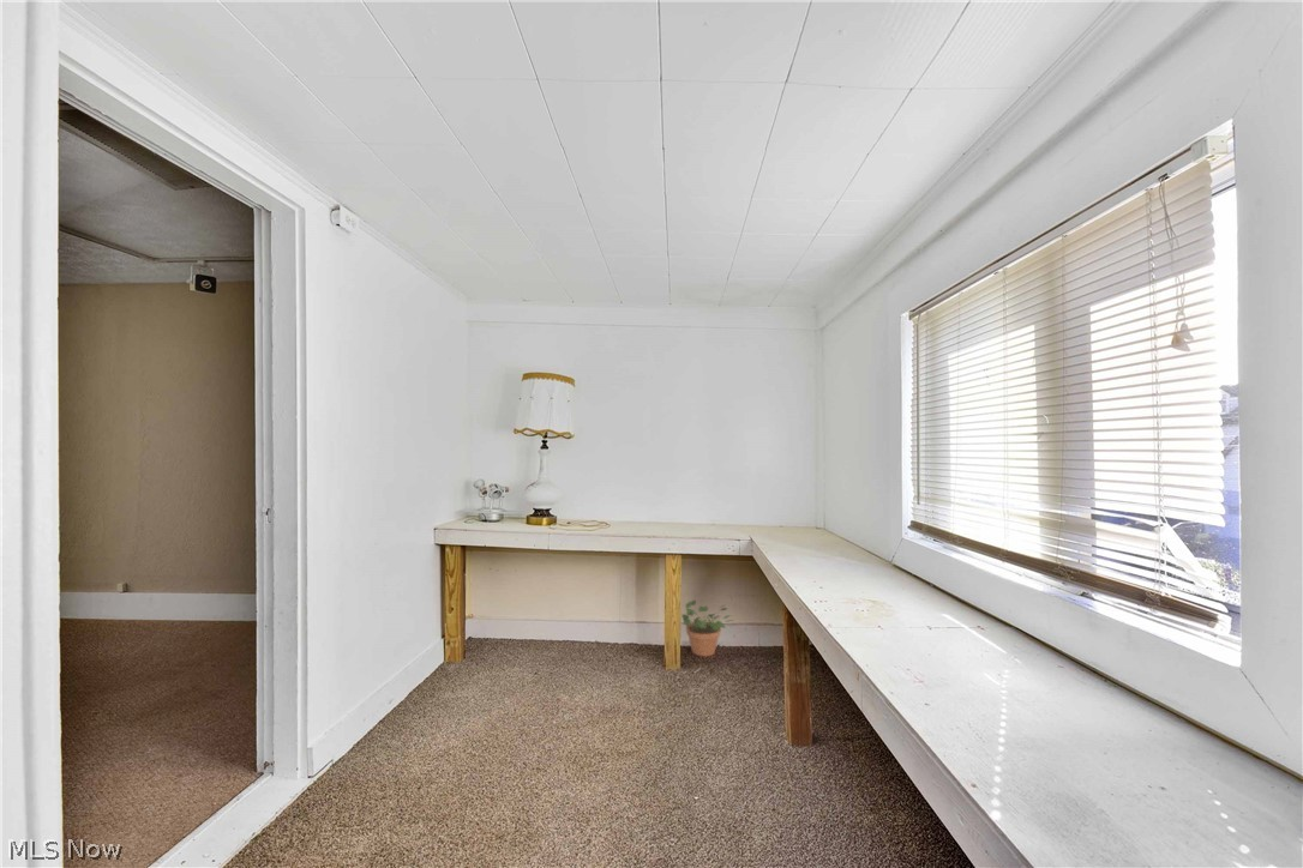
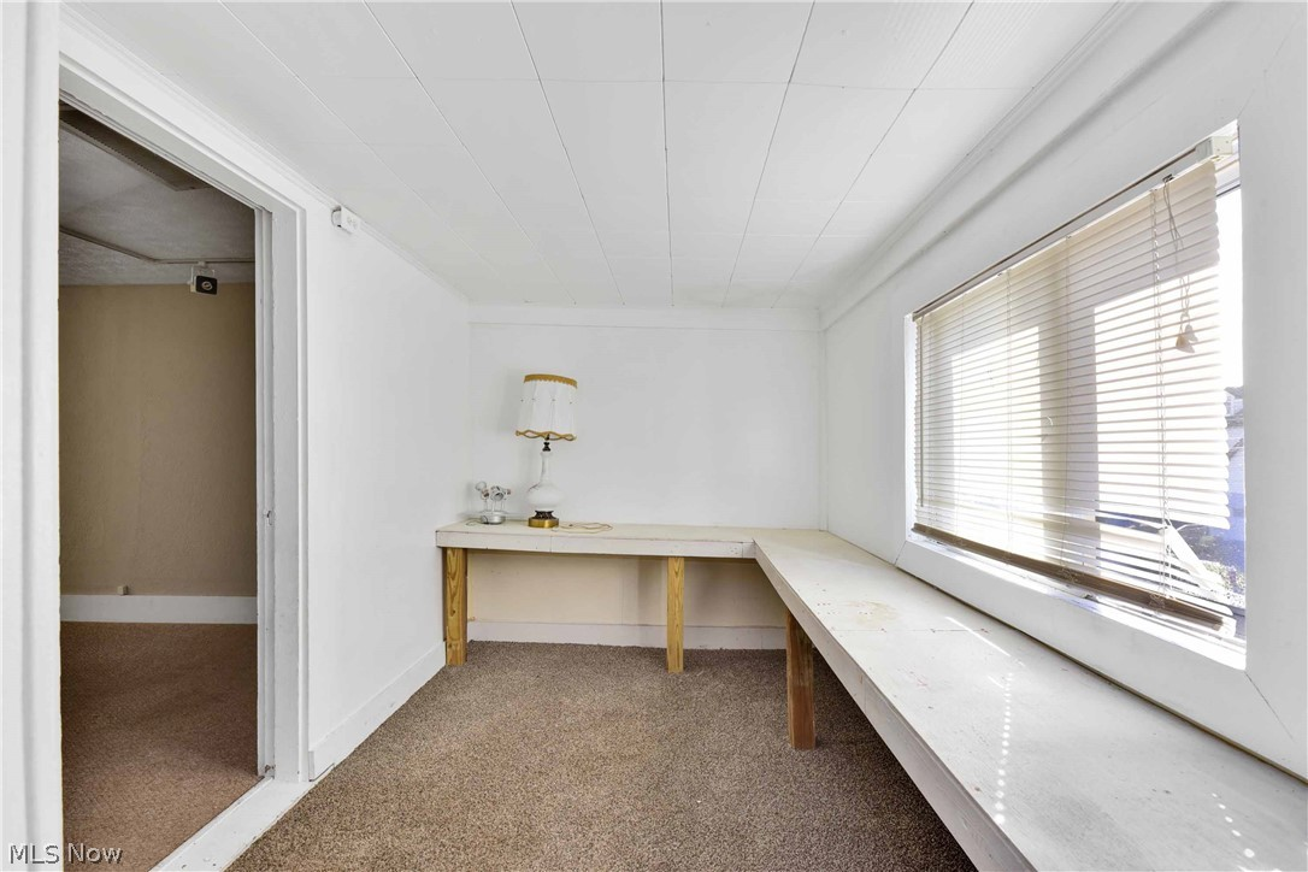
- potted plant [680,598,734,657]
